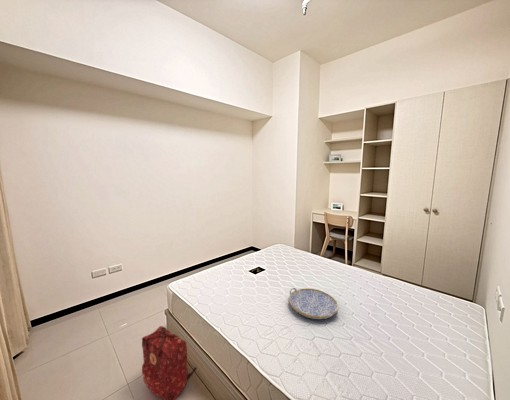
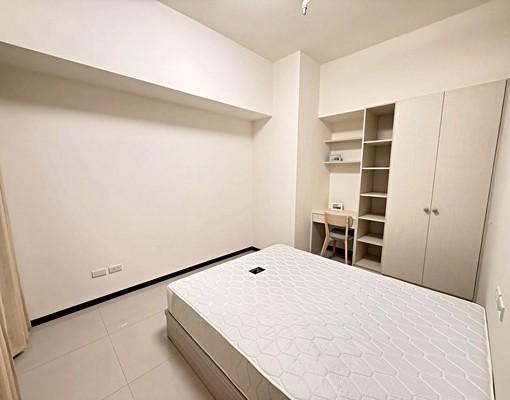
- backpack [141,325,198,400]
- serving tray [288,287,340,320]
